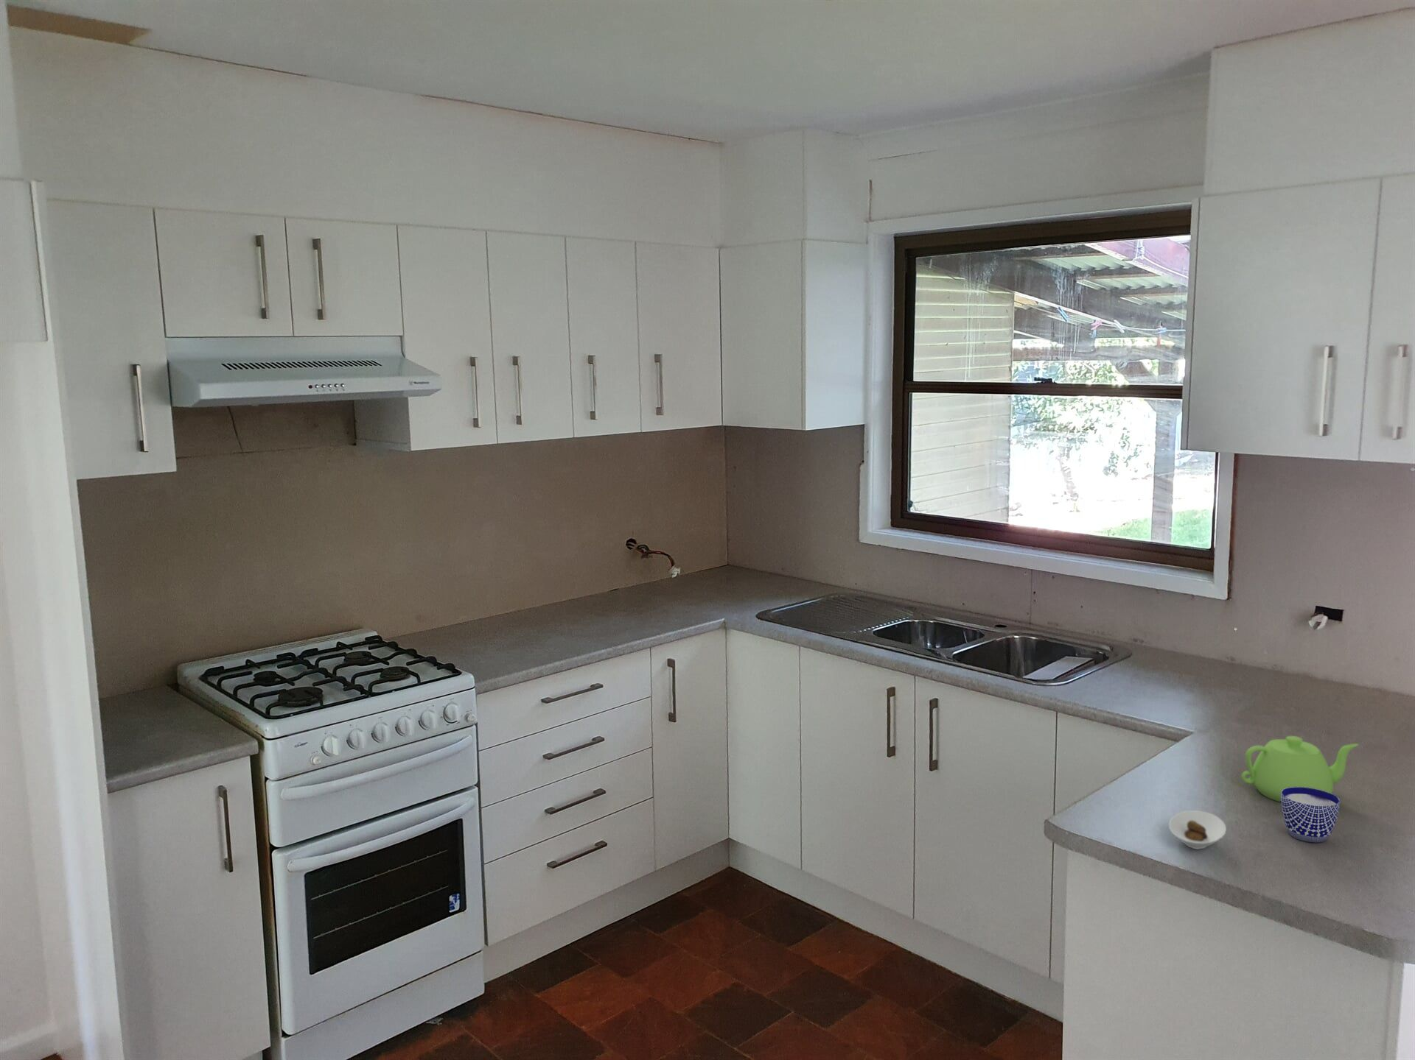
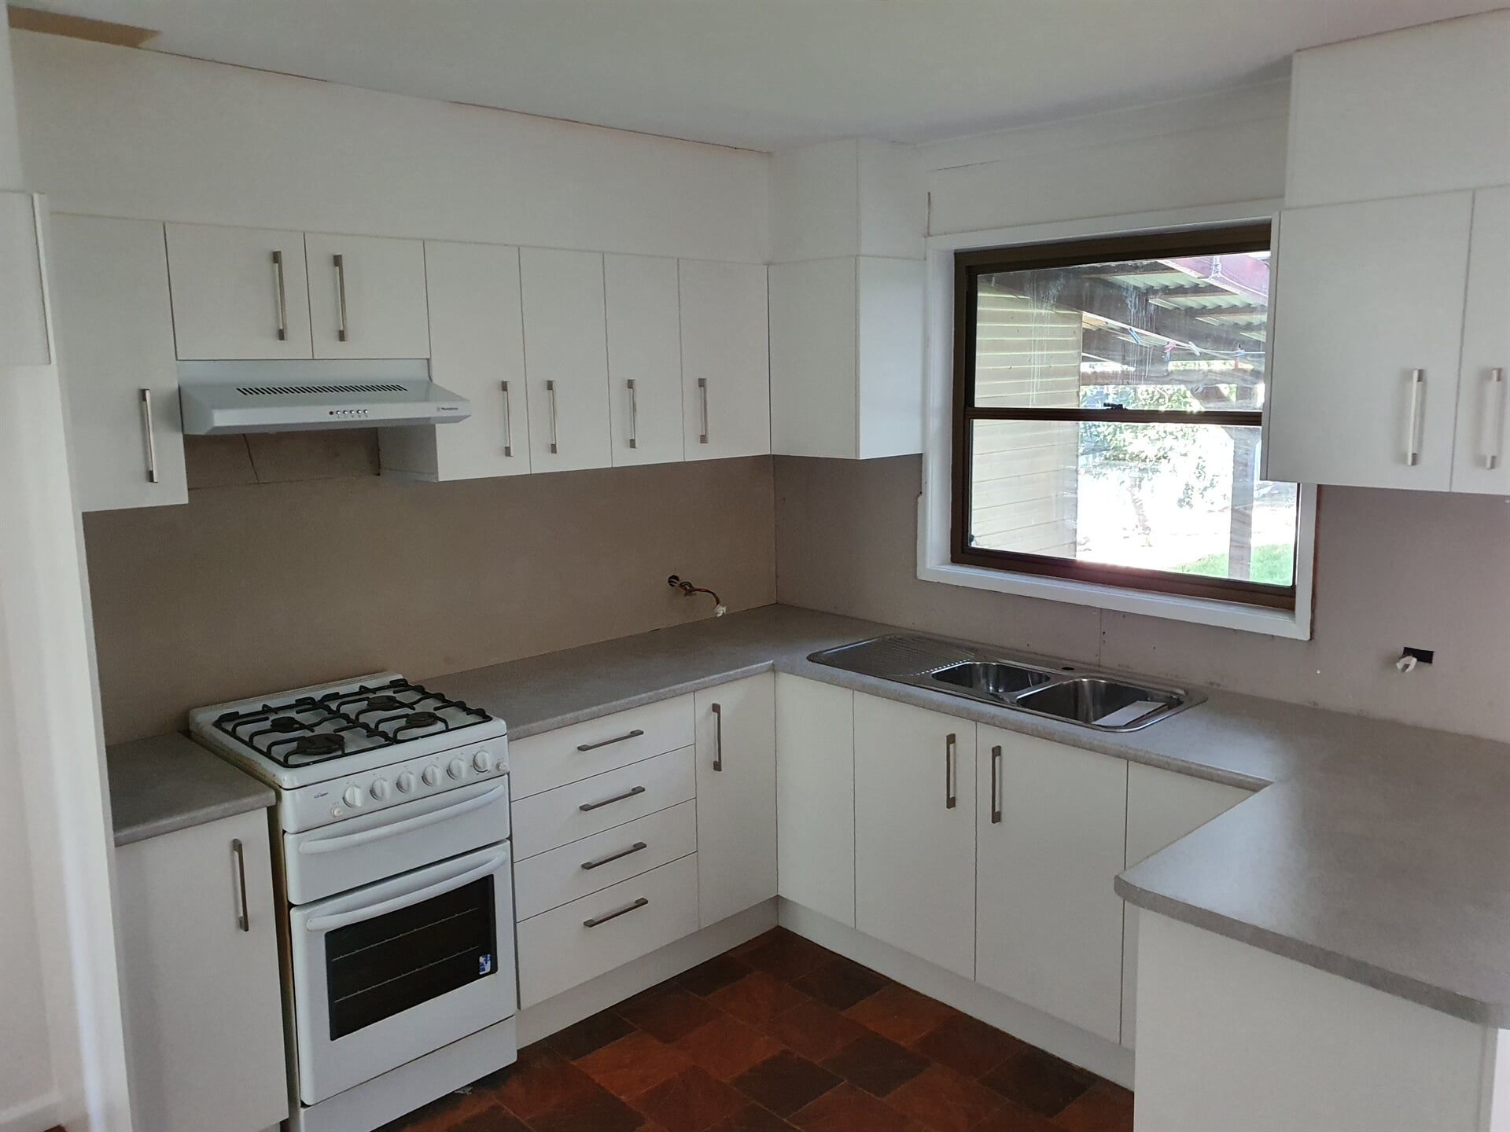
- teapot [1240,735,1359,803]
- cup [1280,787,1341,843]
- saucer [1168,809,1227,850]
